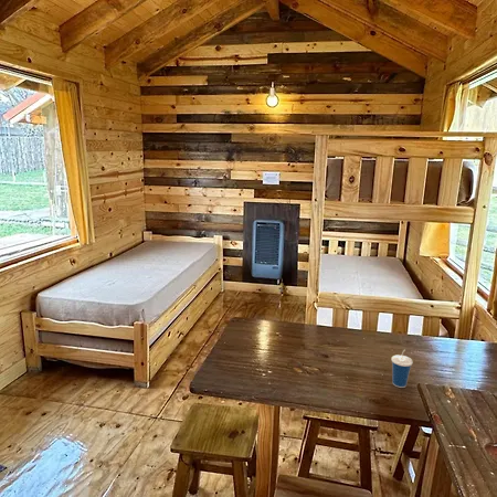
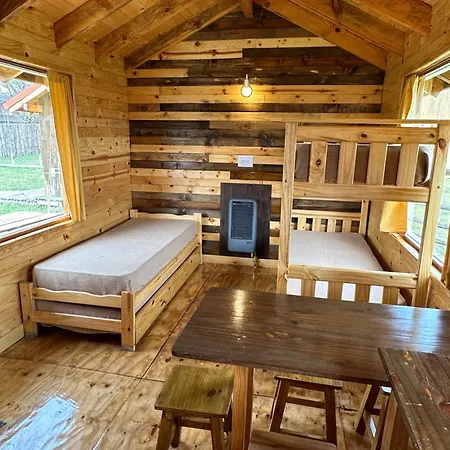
- cup [390,348,414,389]
